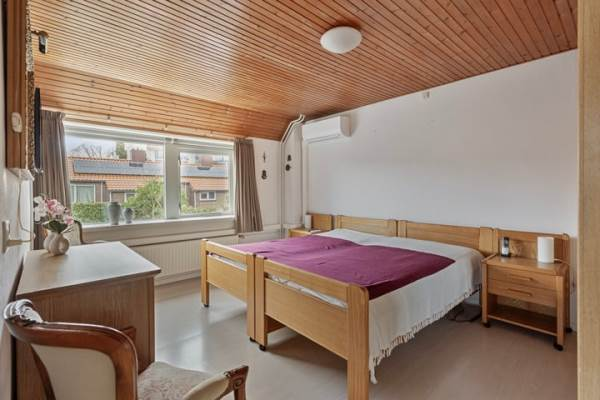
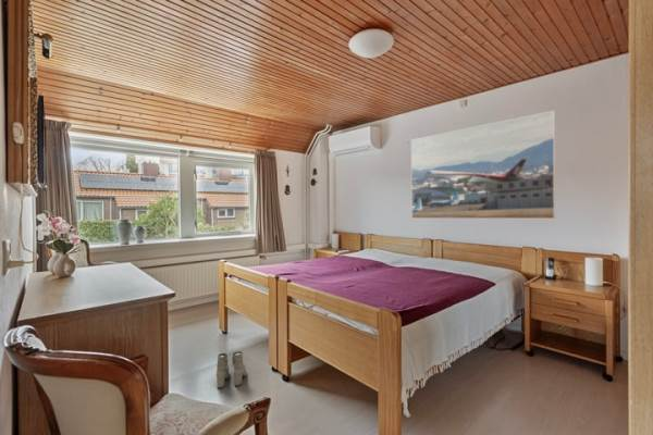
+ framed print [410,110,556,220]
+ boots [215,350,247,389]
